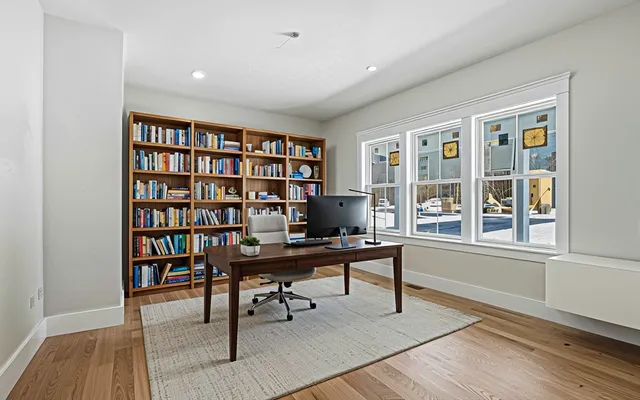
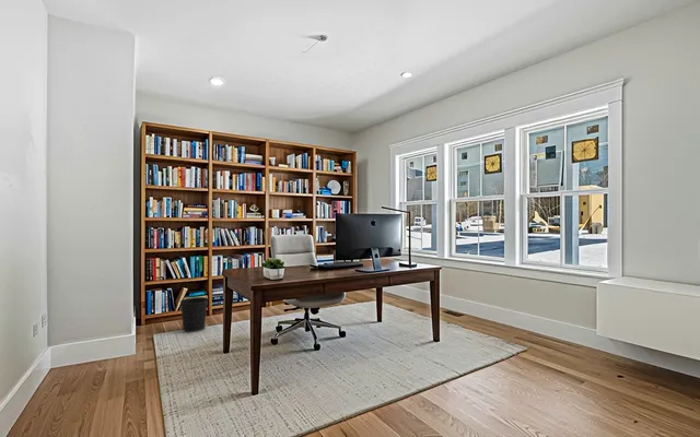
+ wastebasket [179,296,209,333]
